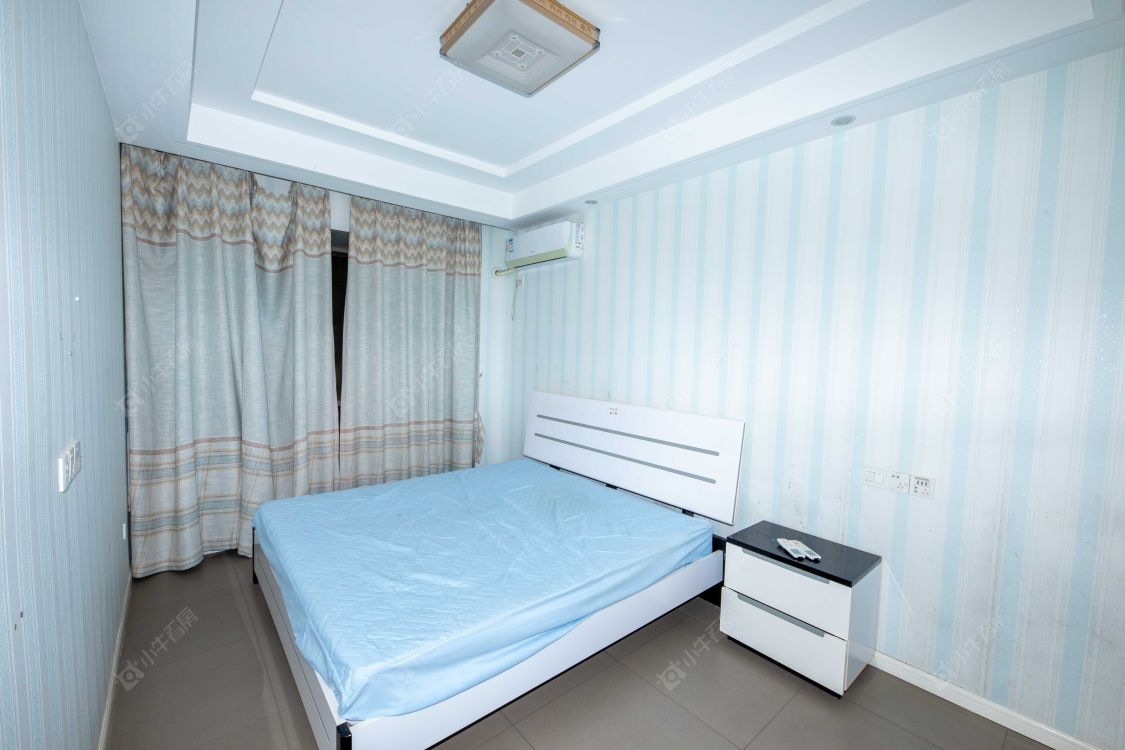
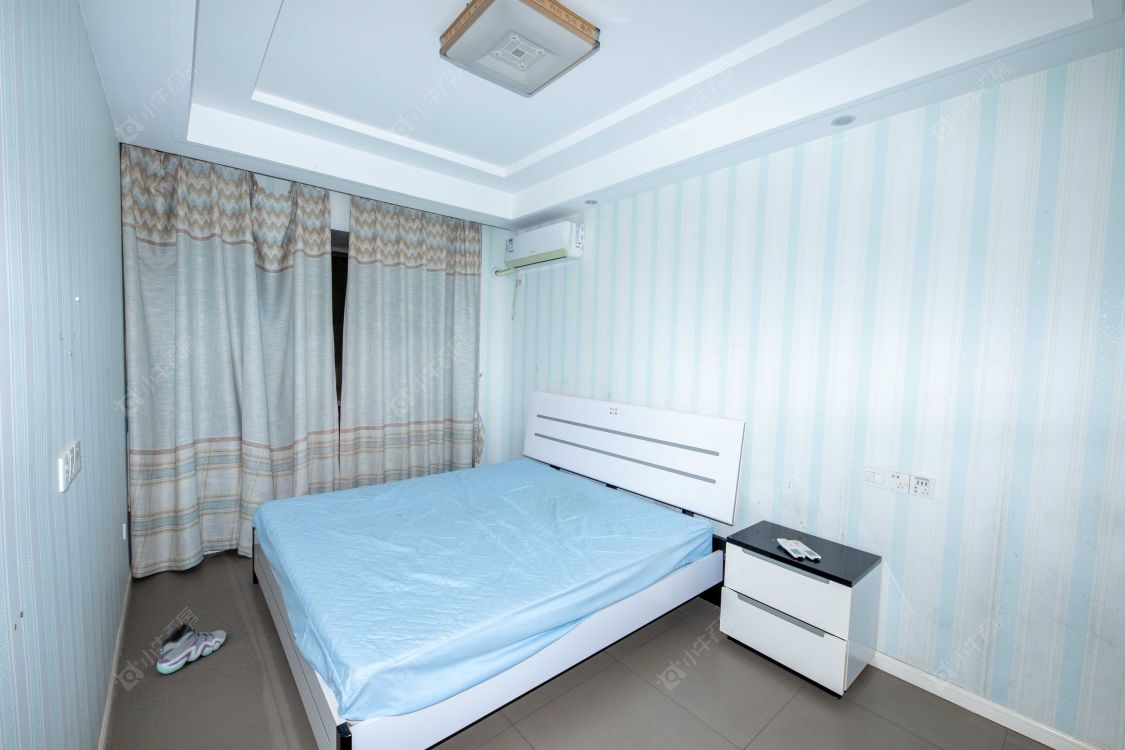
+ sneaker [156,615,227,675]
